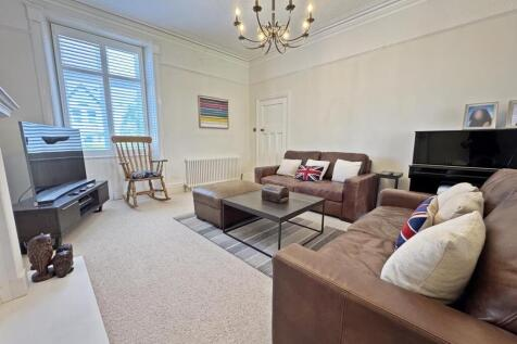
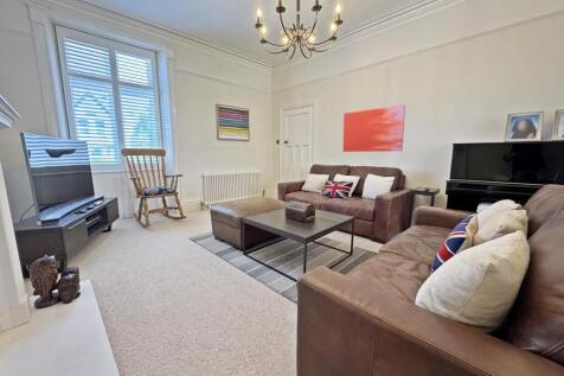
+ wall art [342,104,406,153]
